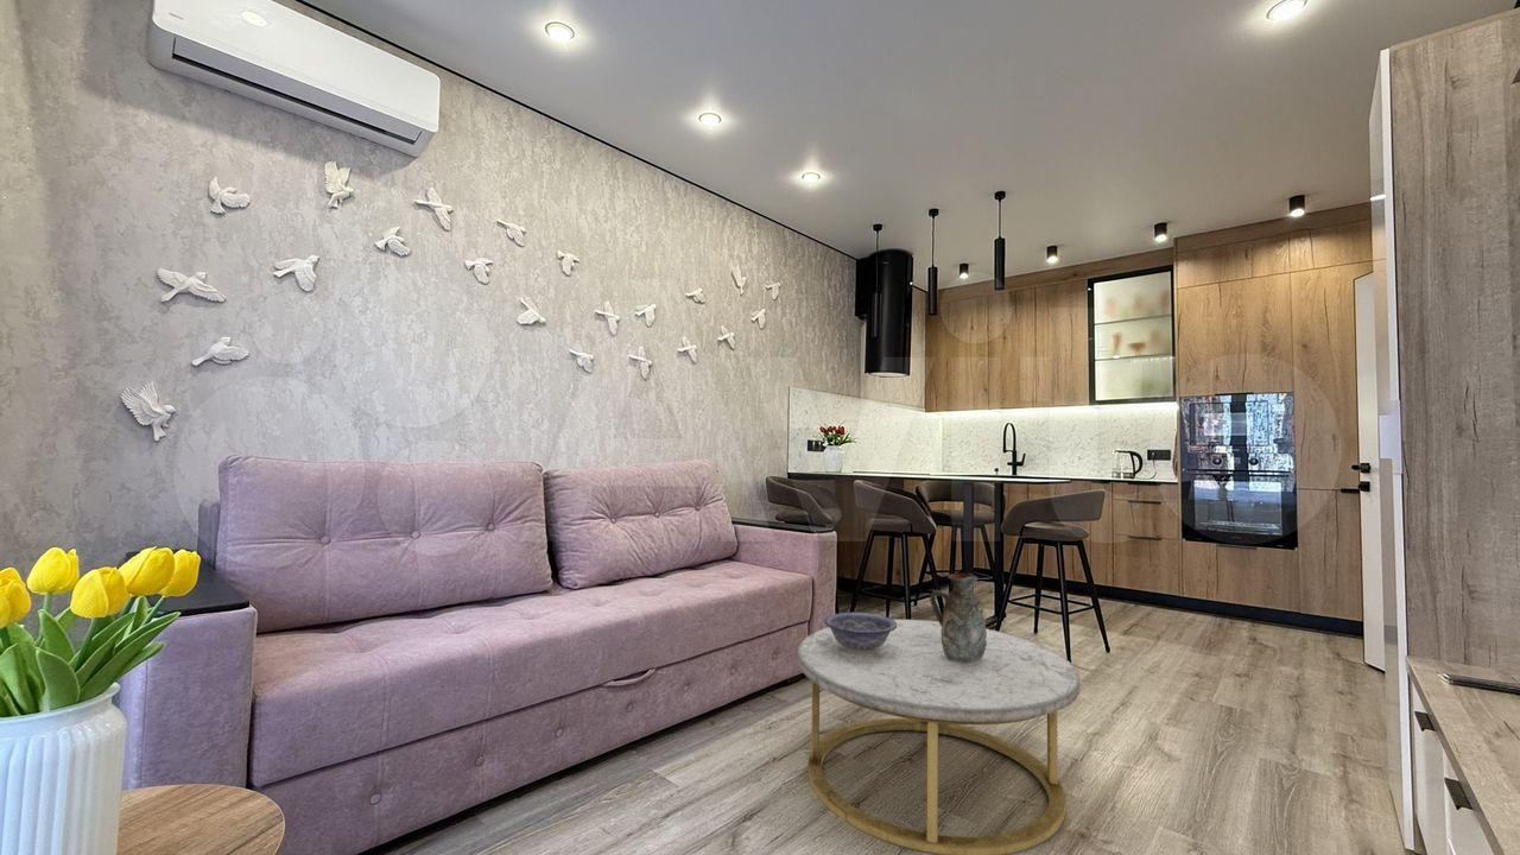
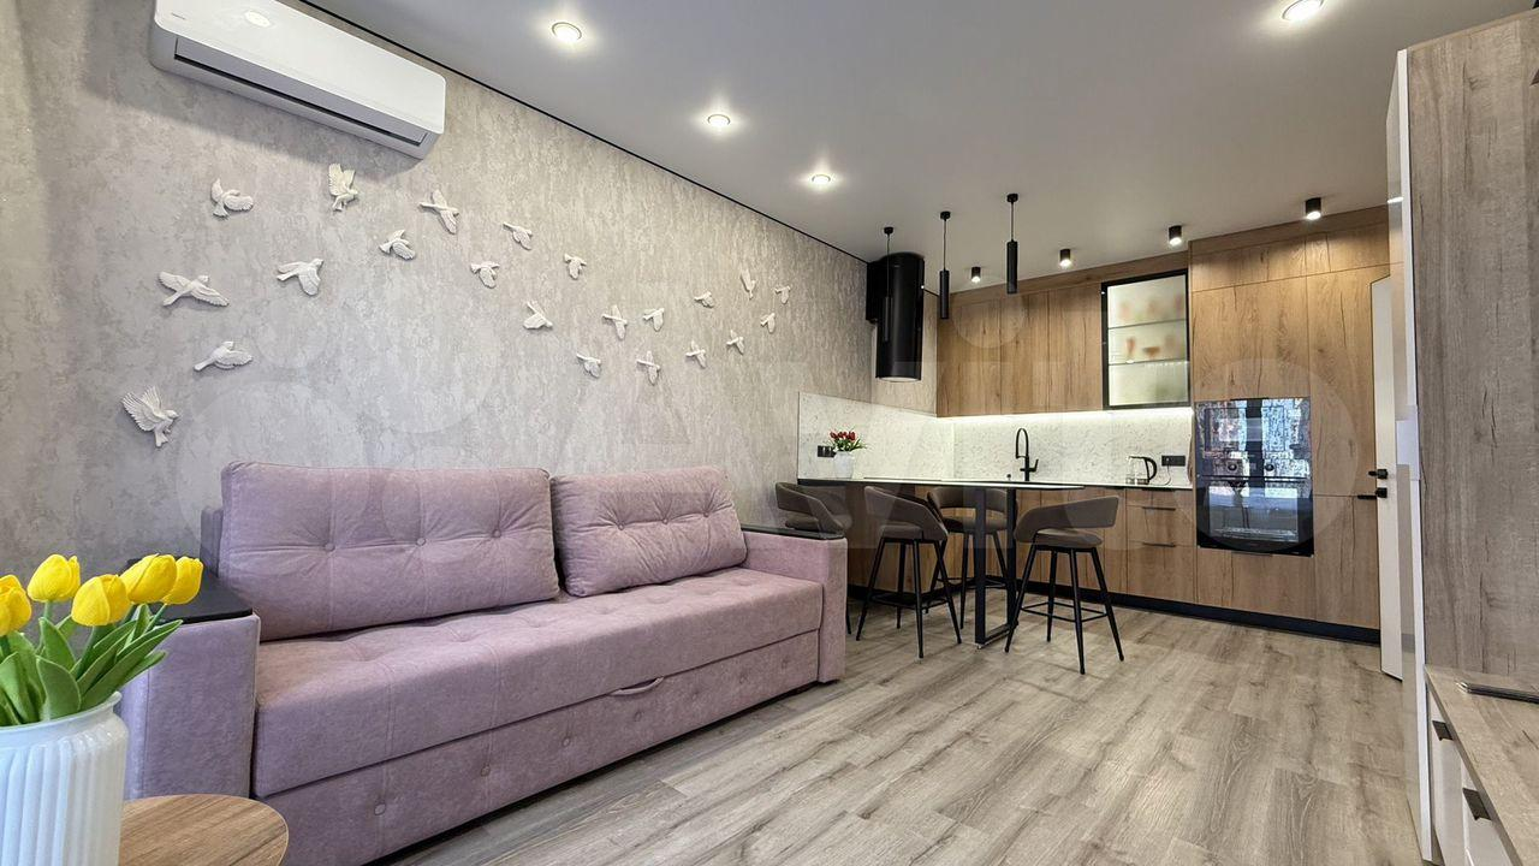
- coffee table [797,619,1081,855]
- decorative bowl [823,612,897,654]
- decorative vase [929,572,987,664]
